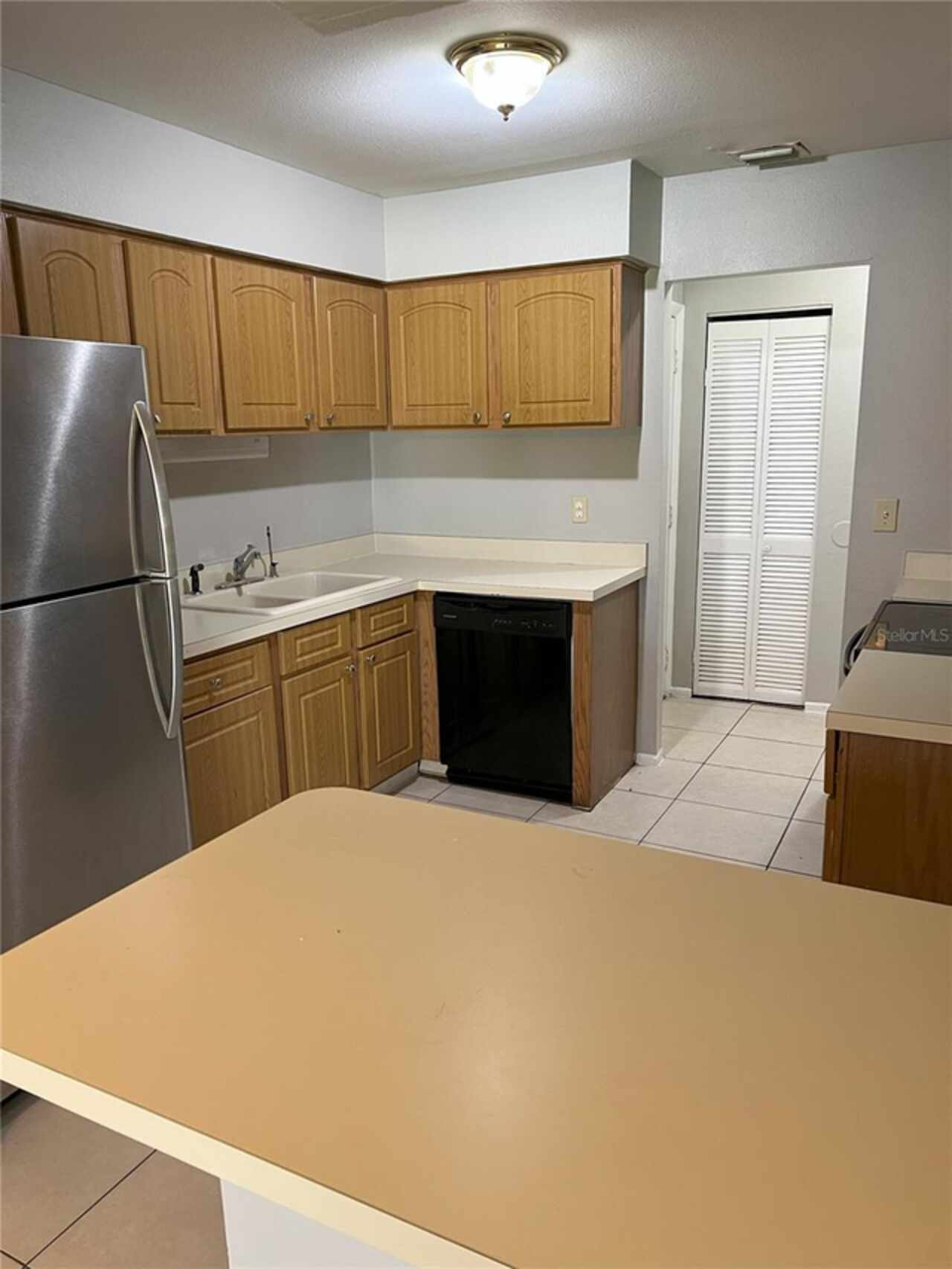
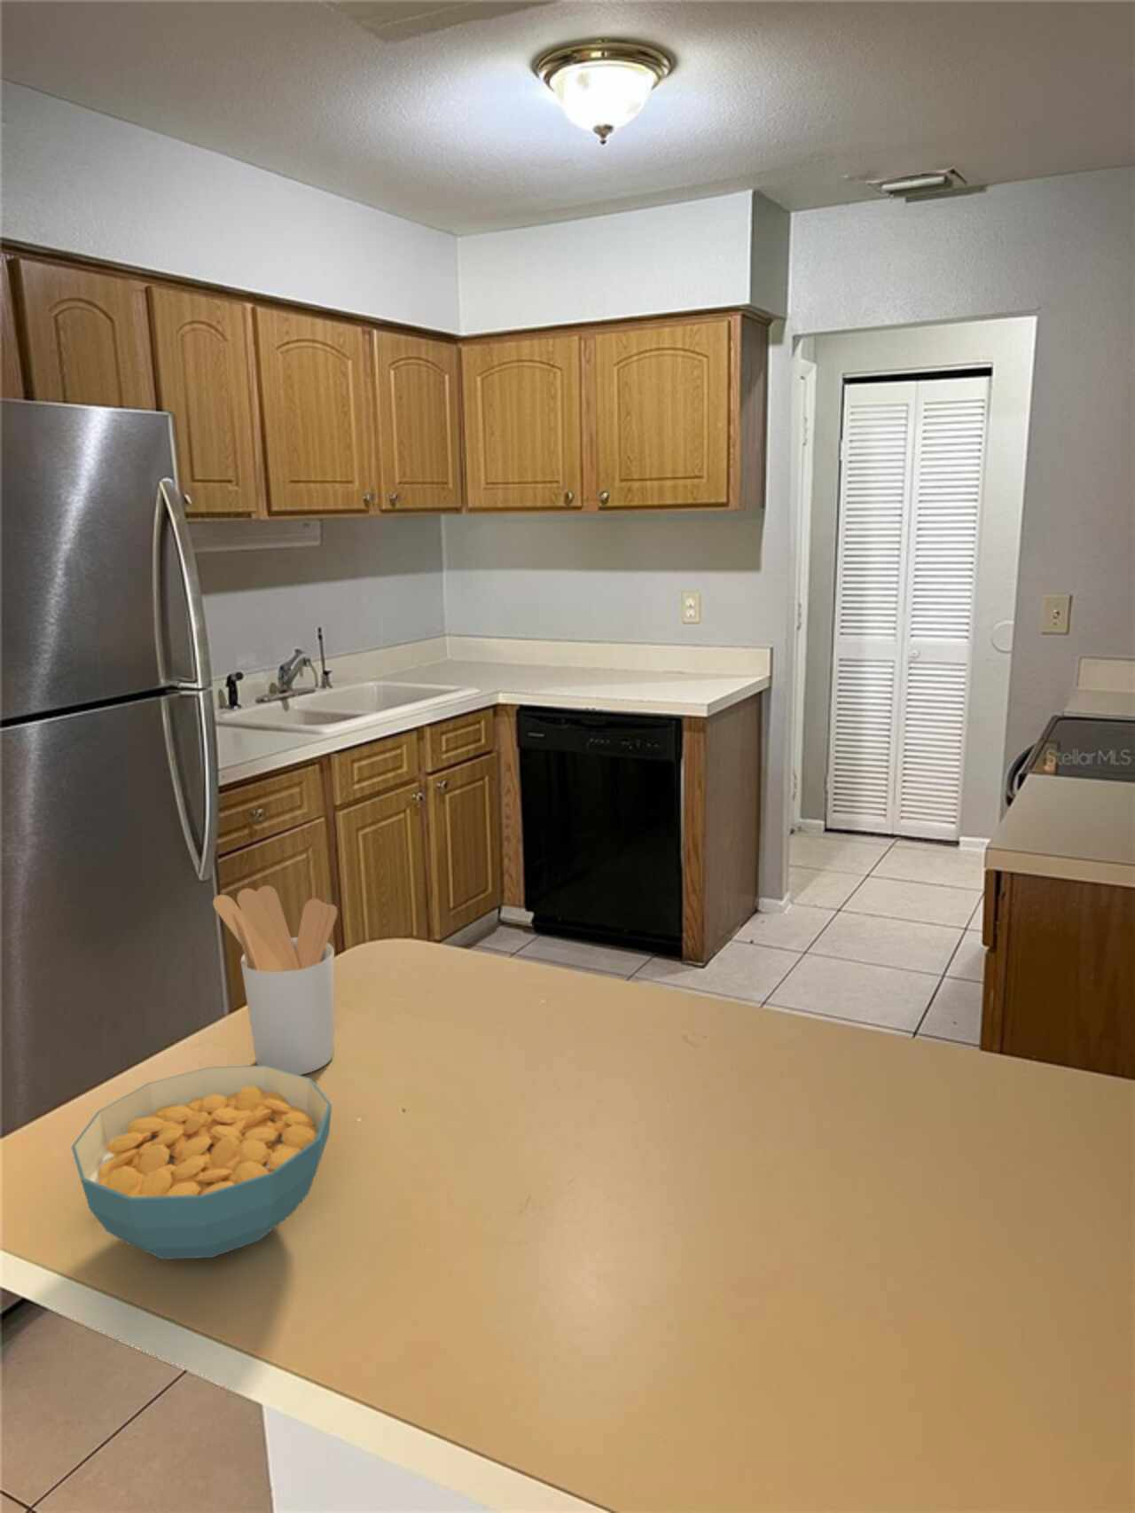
+ cereal bowl [70,1065,333,1260]
+ utensil holder [212,885,337,1075]
